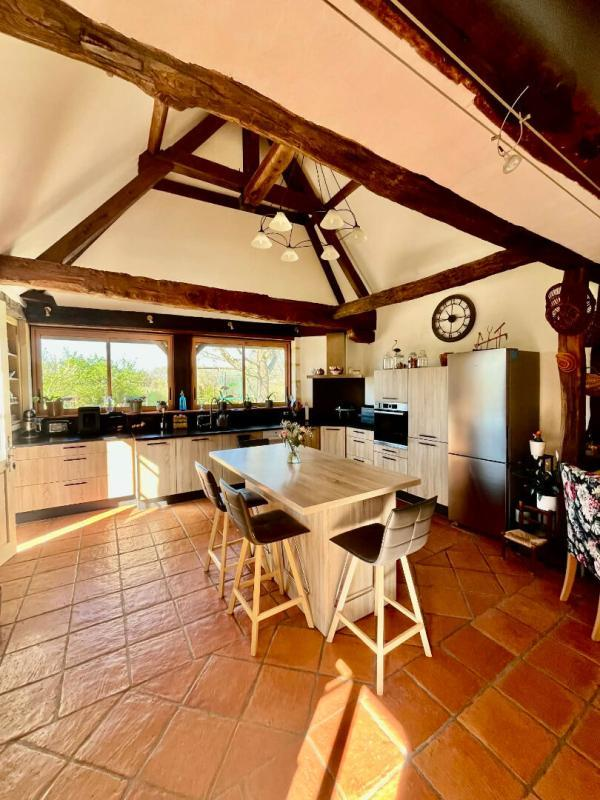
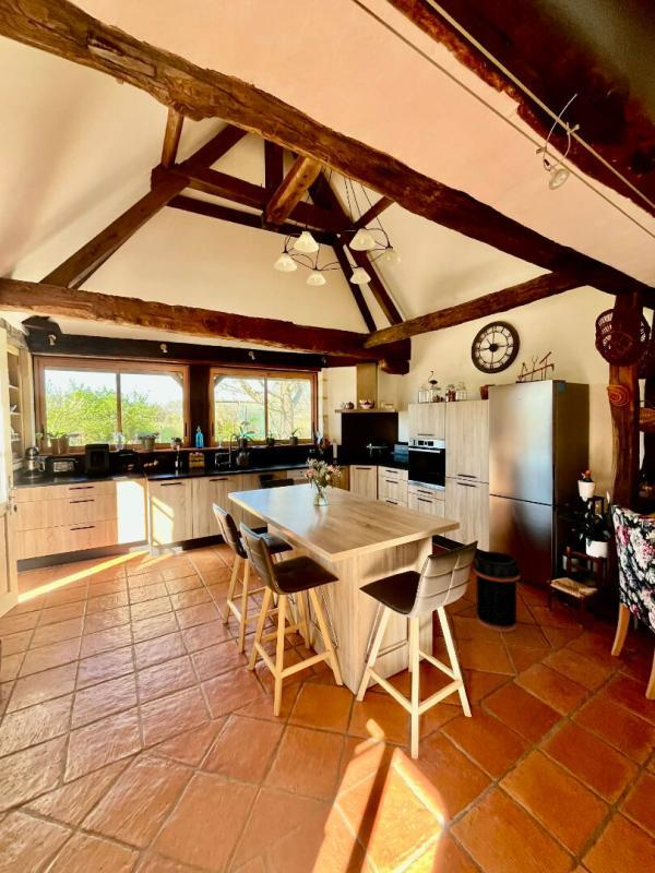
+ trash can [472,550,521,633]
